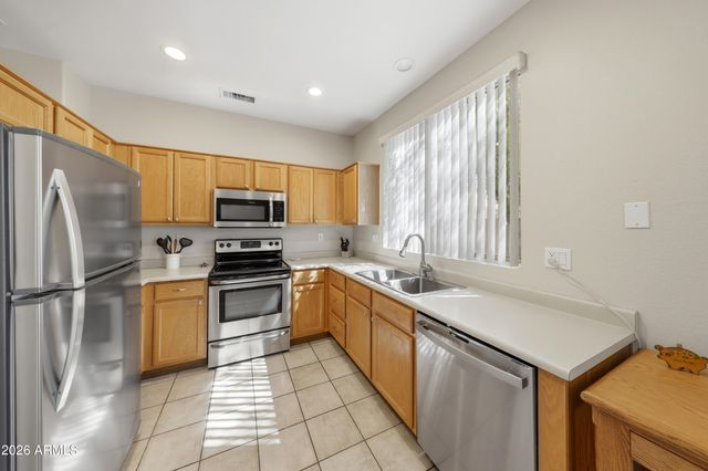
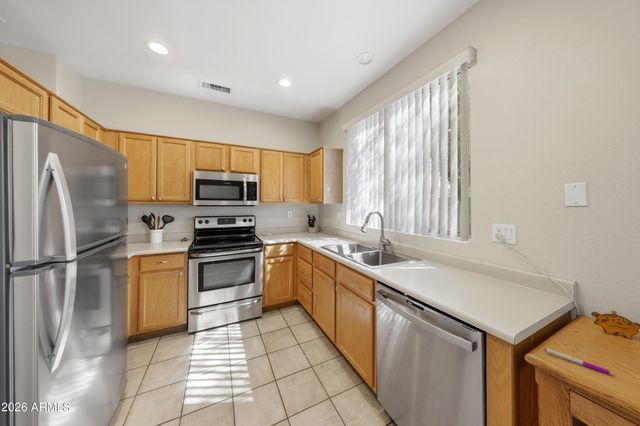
+ pen [543,347,611,375]
